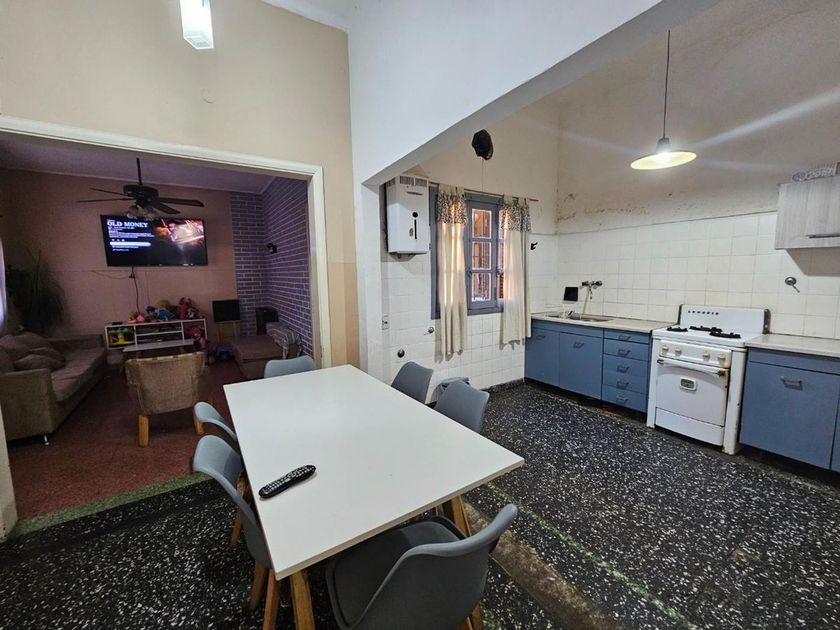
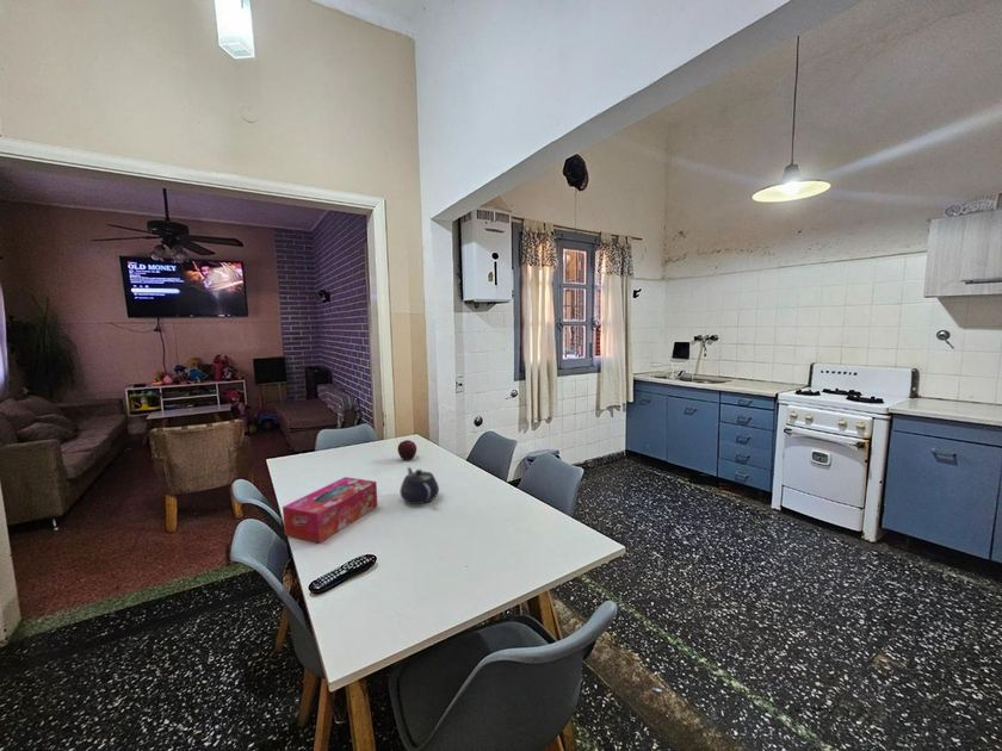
+ fruit [396,439,418,461]
+ teapot [398,466,440,505]
+ tissue box [282,476,378,545]
